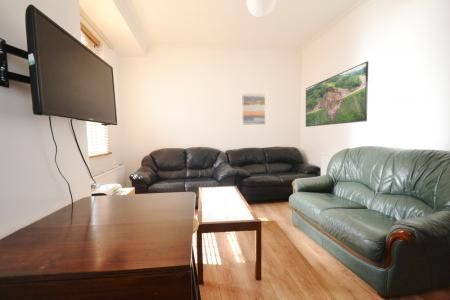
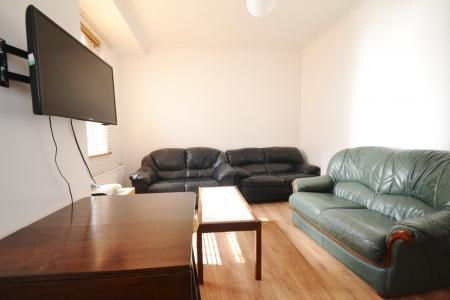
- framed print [305,60,369,128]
- wall art [242,93,266,125]
